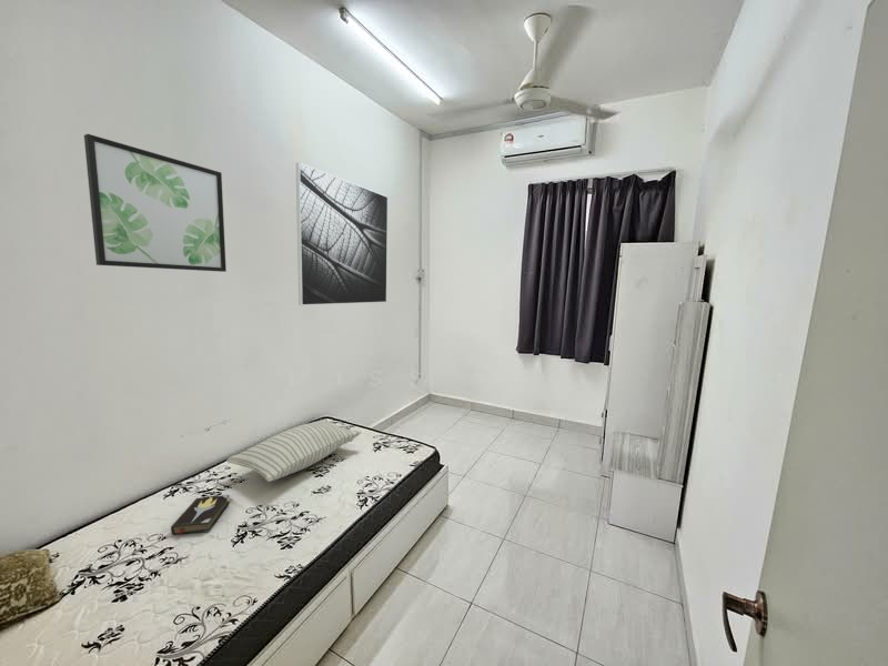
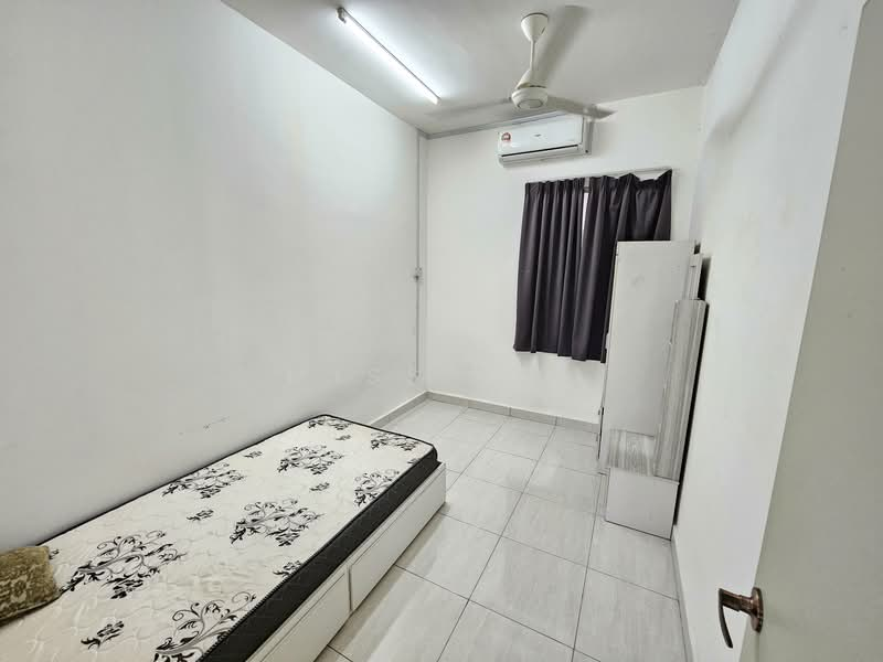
- wall art [83,133,228,273]
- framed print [295,162,389,306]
- pillow [225,420,362,483]
- hardback book [170,493,231,536]
